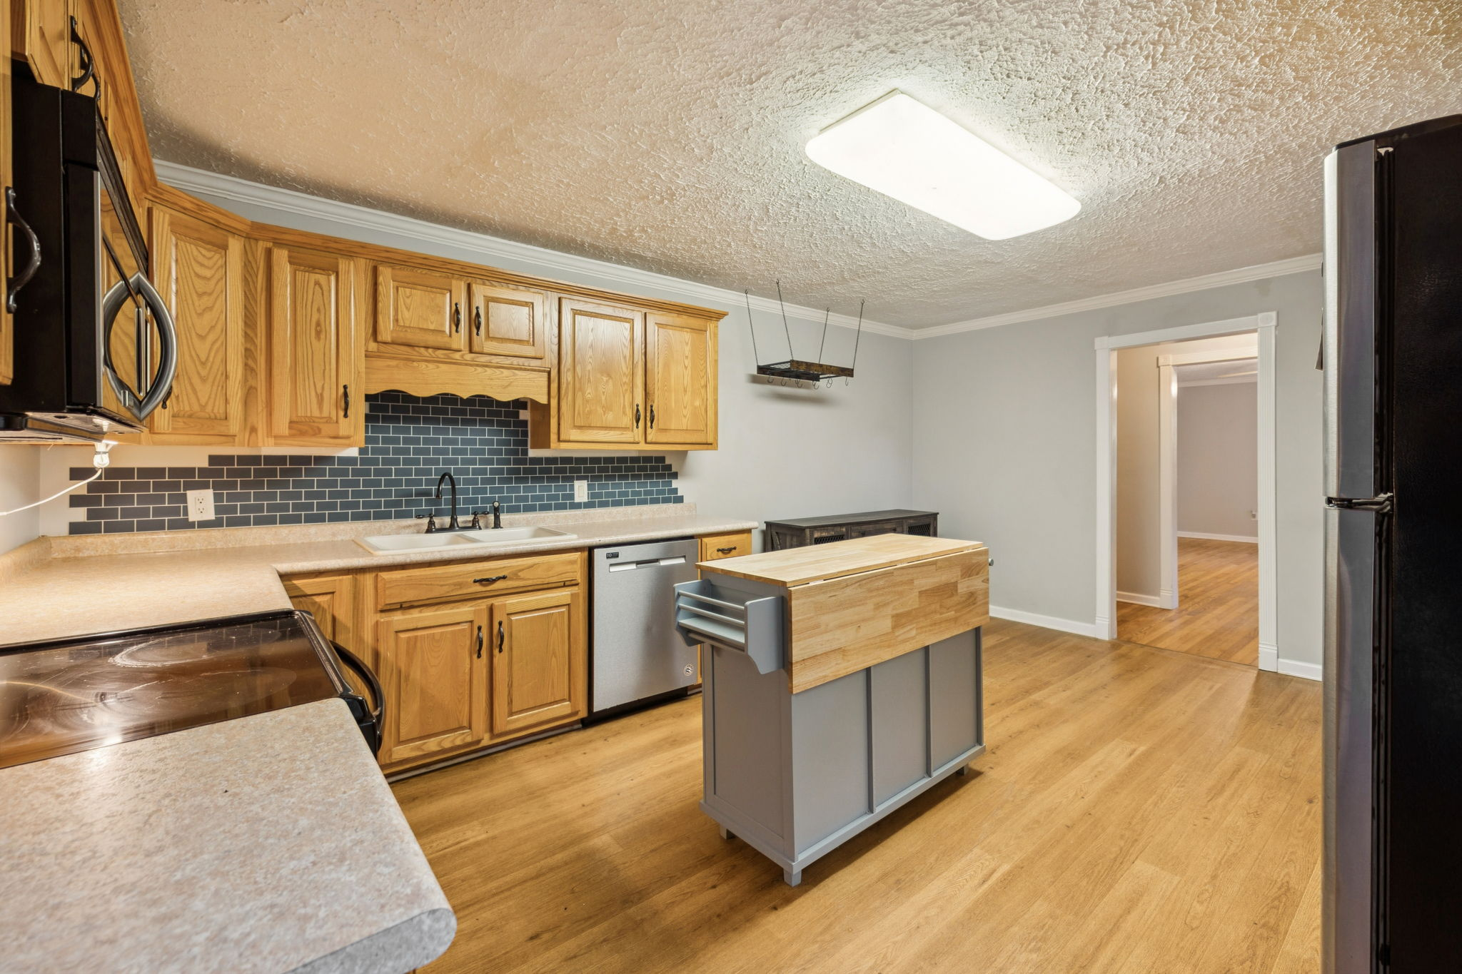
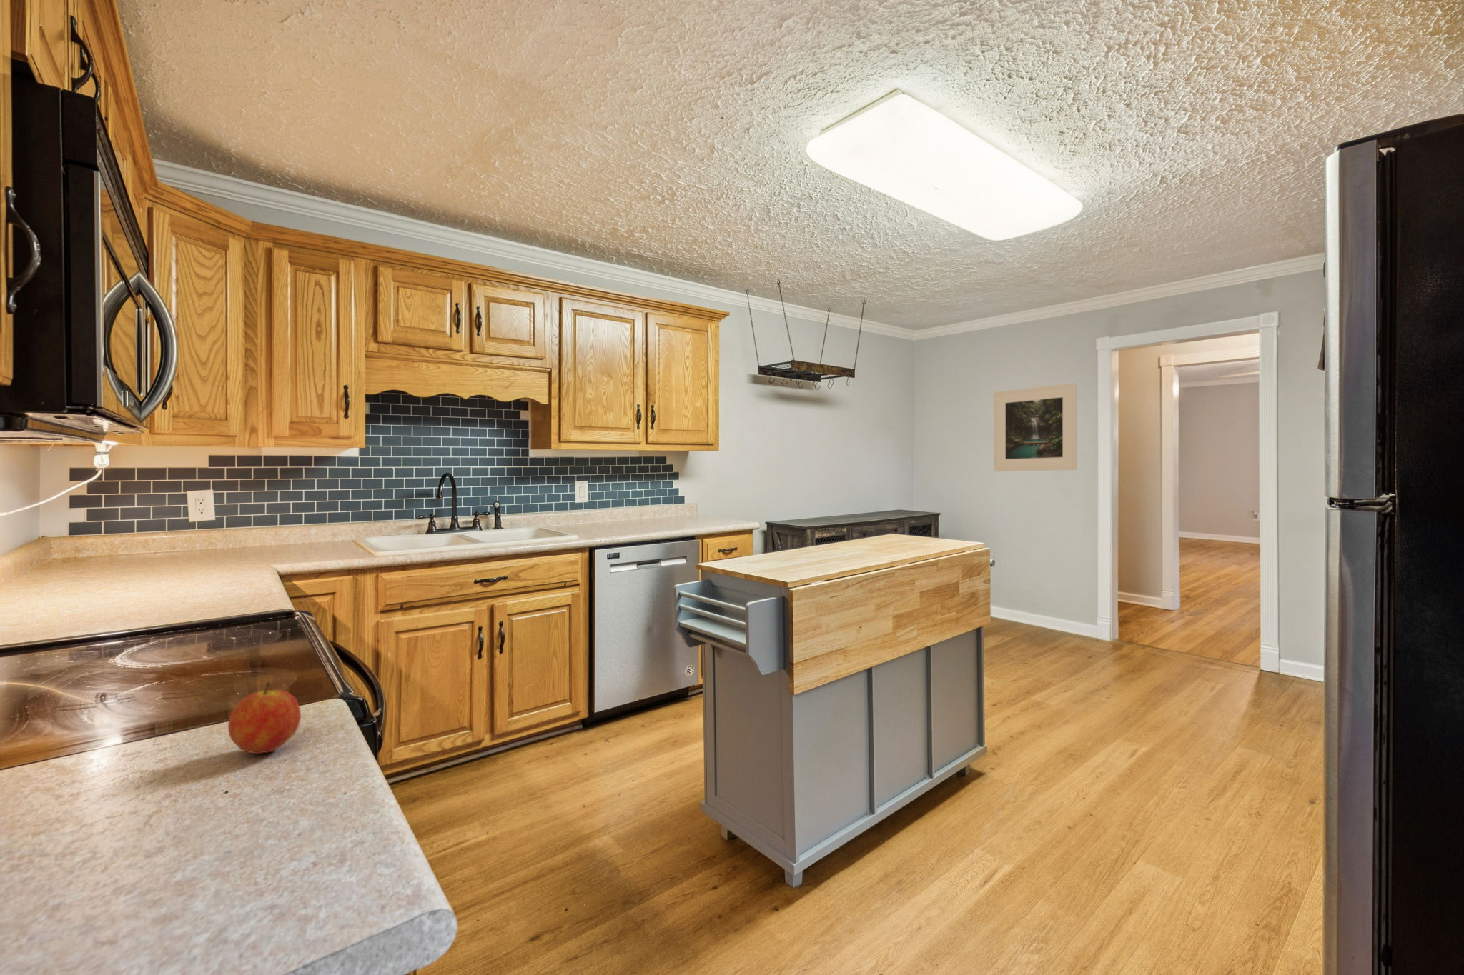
+ fruit [227,681,302,755]
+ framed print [993,382,1078,472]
